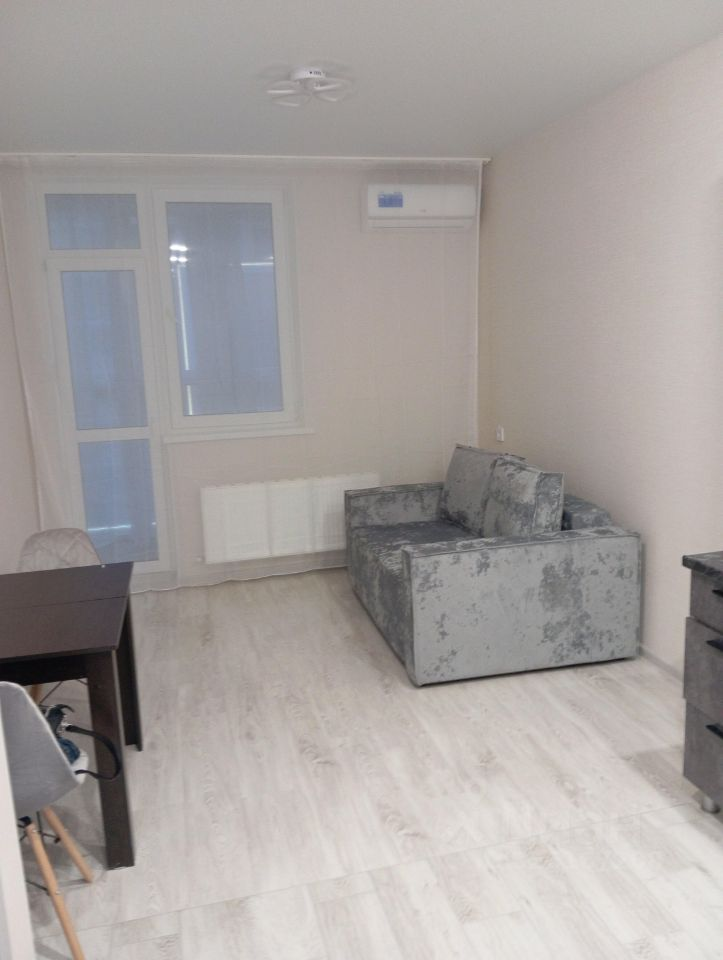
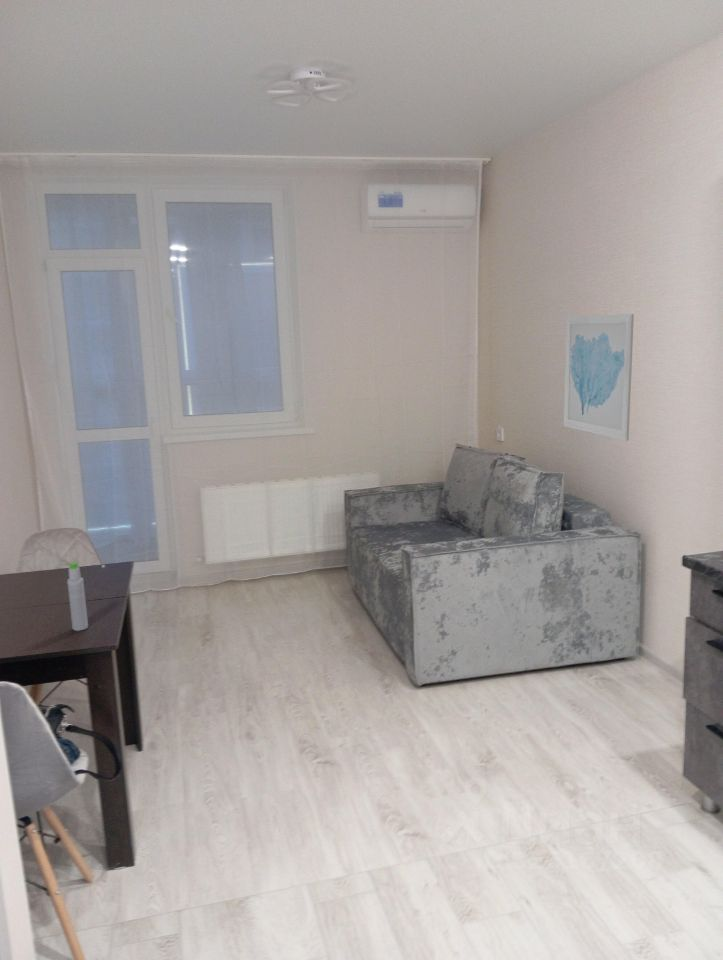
+ wall art [563,313,635,442]
+ bottle [66,561,89,632]
